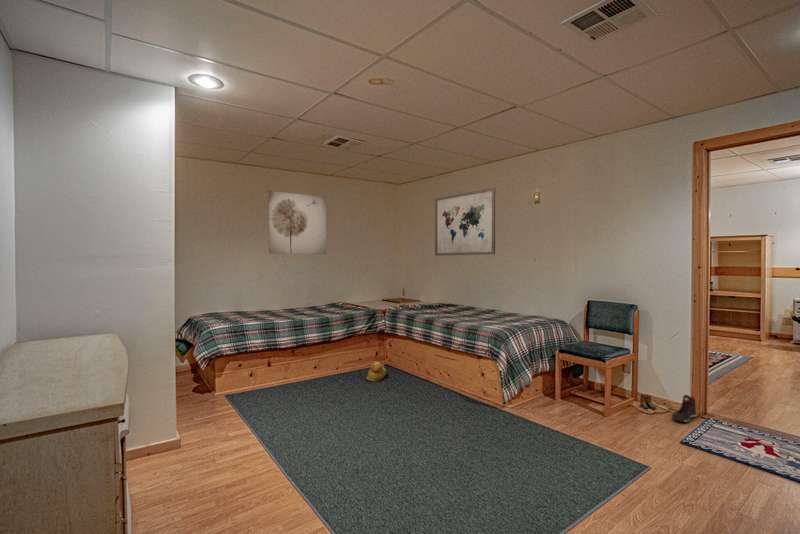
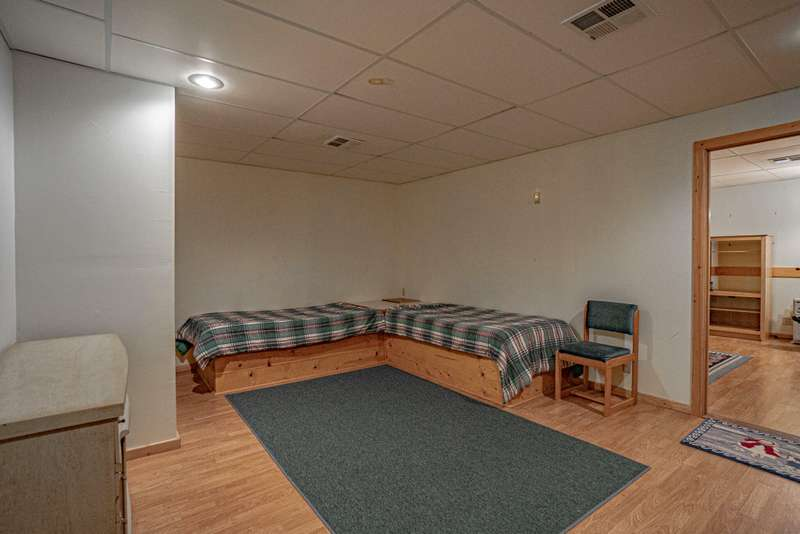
- wall art [268,190,327,255]
- wall art [434,186,496,257]
- sneaker [671,394,698,423]
- rubber duck [366,361,387,383]
- boots [629,393,670,415]
